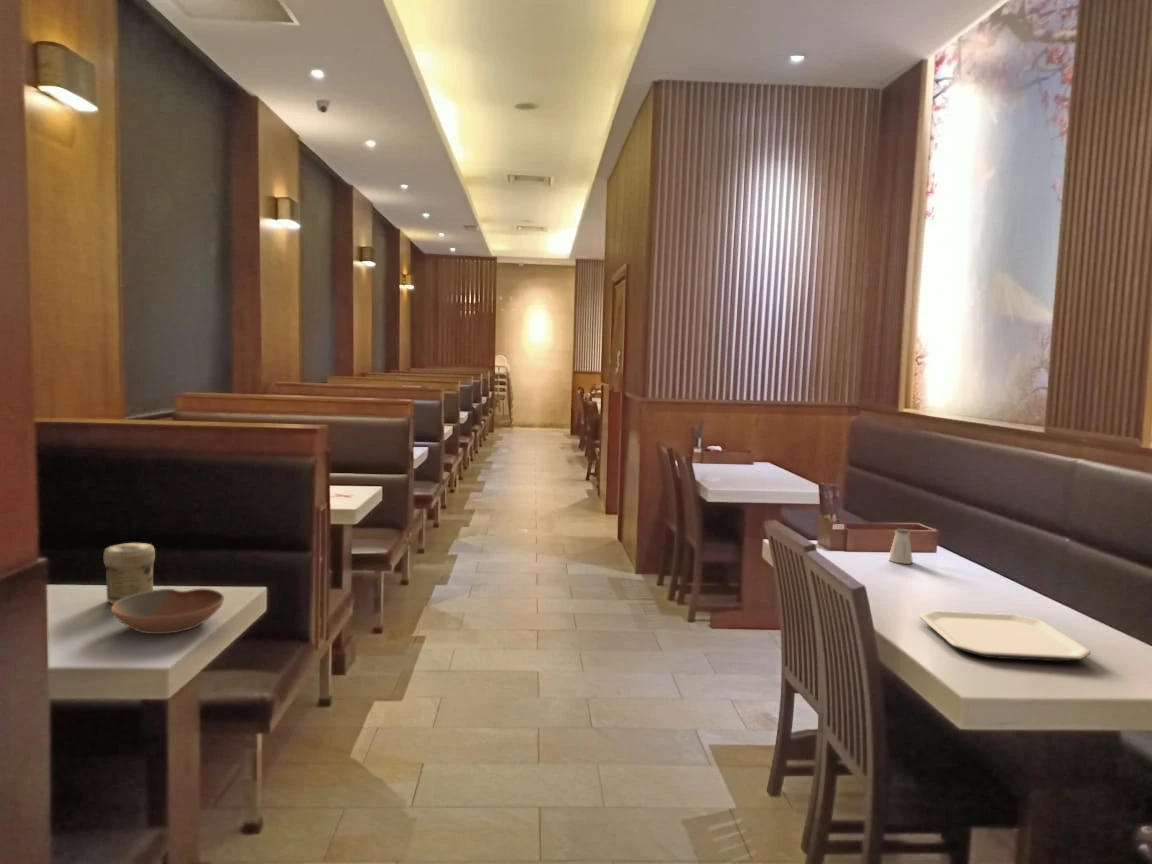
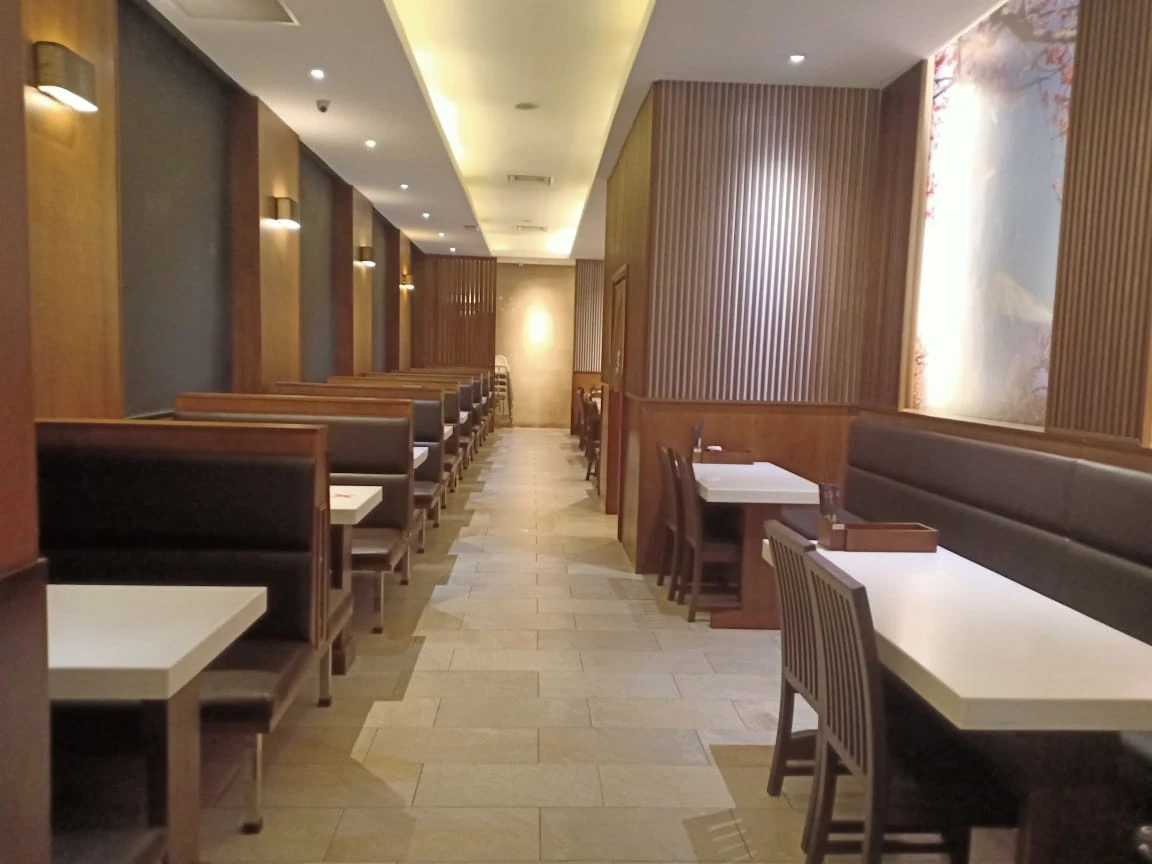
- bowl [110,588,225,635]
- plate [919,610,1092,662]
- saltshaker [888,528,914,565]
- jar [103,542,156,605]
